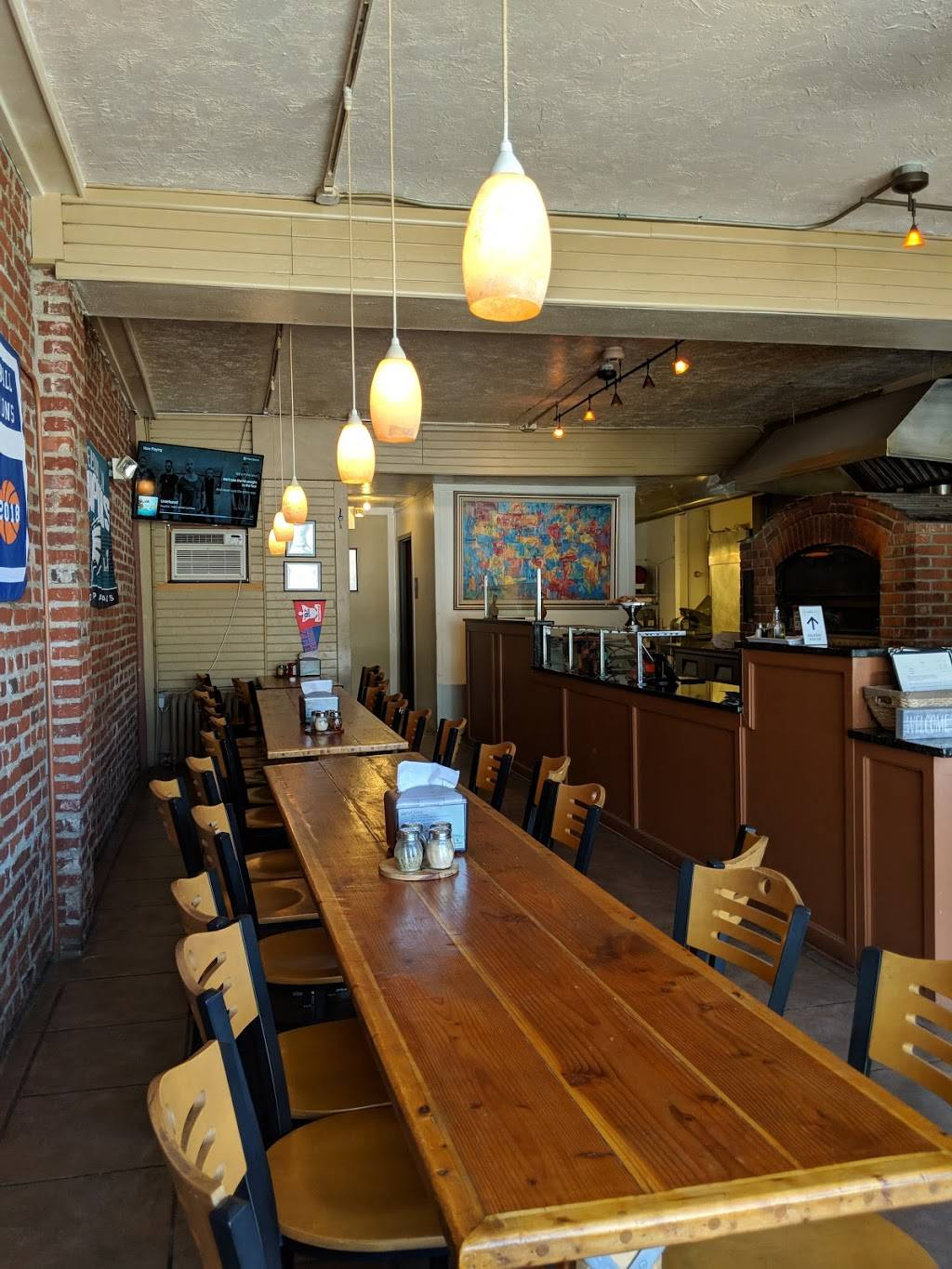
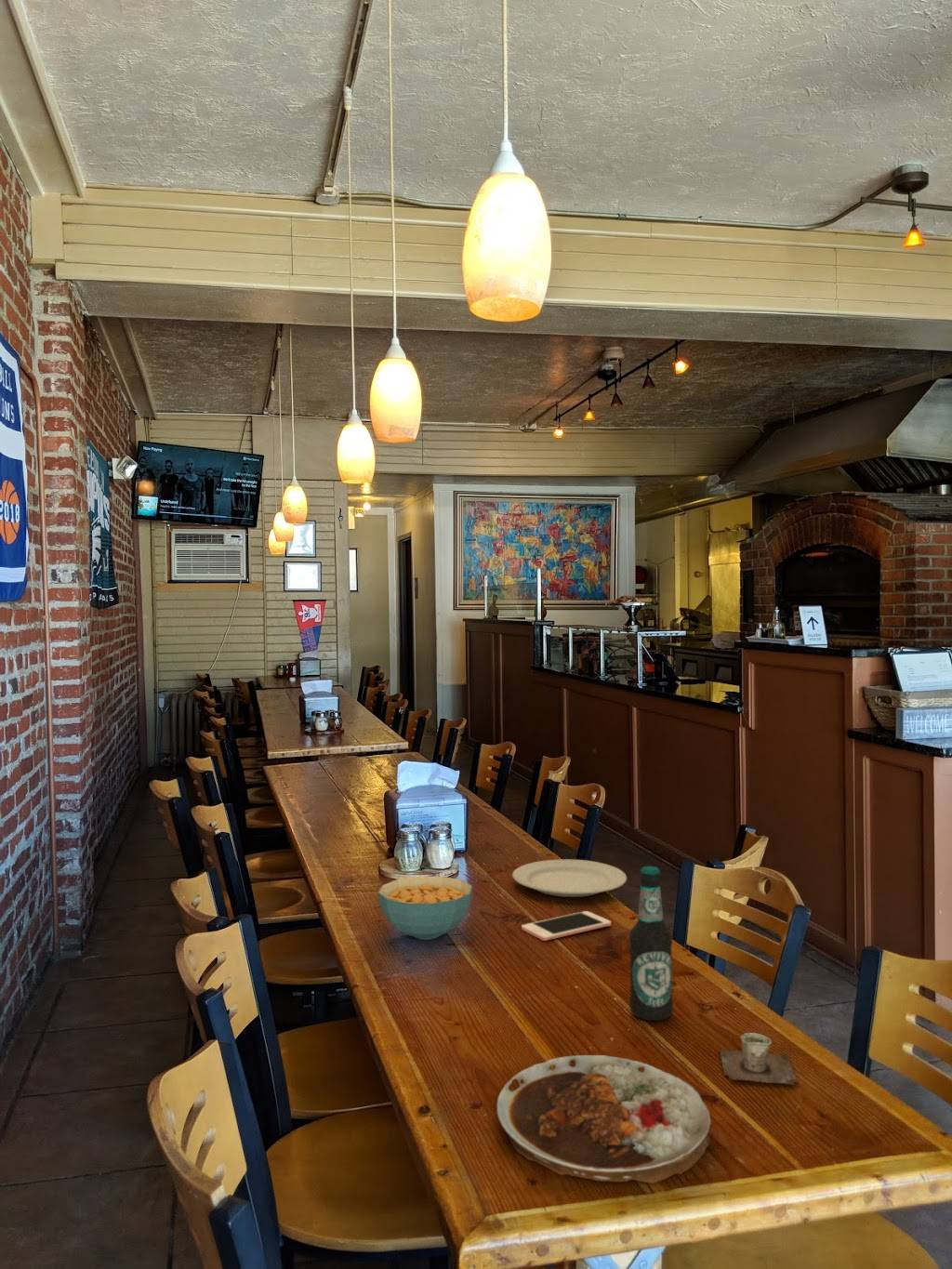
+ bottle [628,866,674,1022]
+ plate [496,1054,712,1184]
+ cereal bowl [377,875,473,940]
+ cell phone [521,910,612,942]
+ cup [719,1032,799,1086]
+ chinaware [511,858,628,898]
